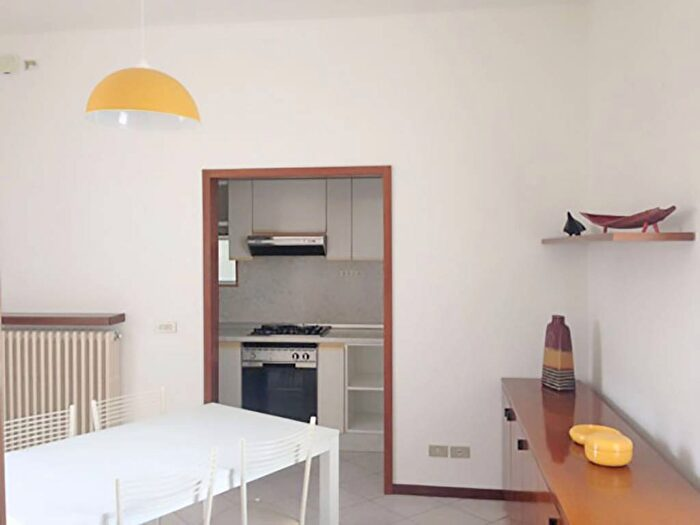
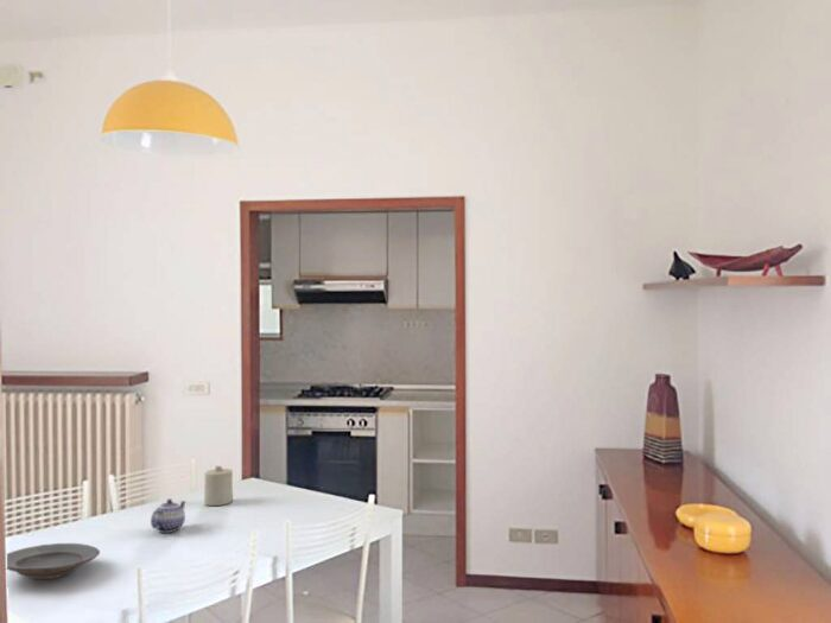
+ teapot [150,497,188,534]
+ plate [6,542,101,580]
+ candle [203,464,234,507]
